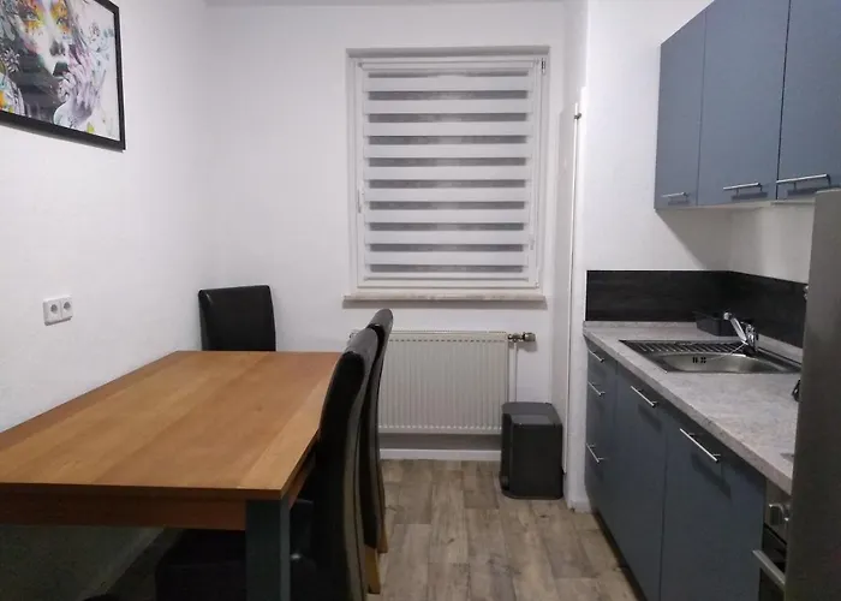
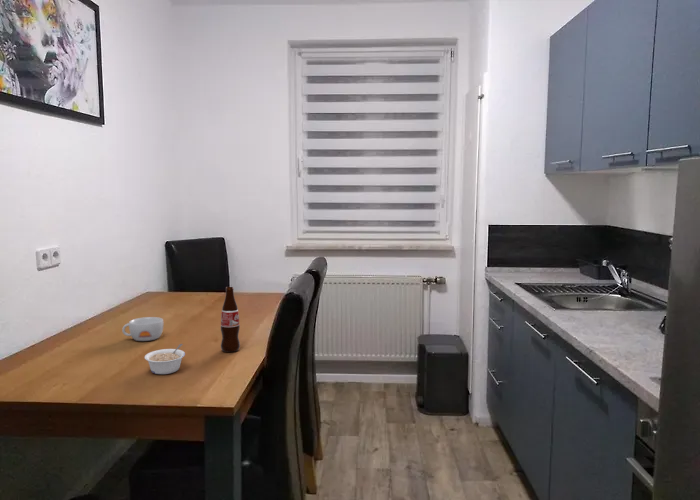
+ bottle [220,286,241,353]
+ bowl [121,316,164,342]
+ legume [144,343,186,375]
